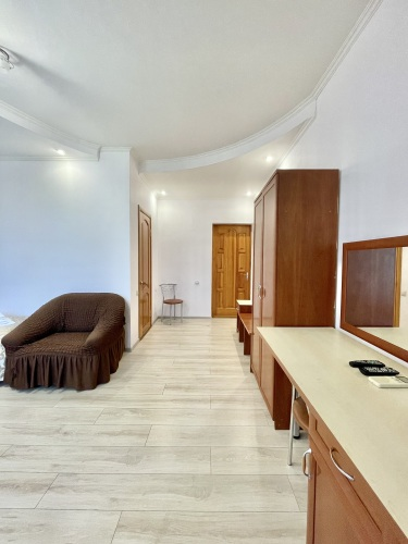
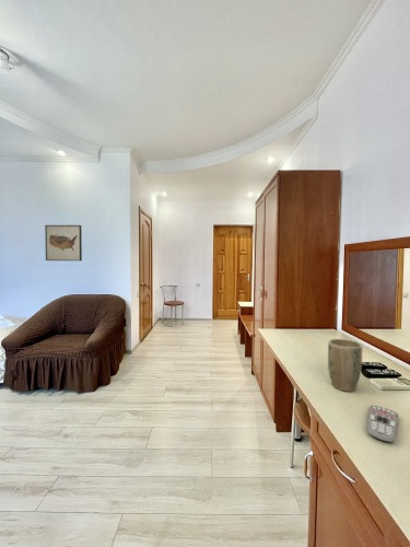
+ wall art [44,224,83,261]
+ plant pot [327,338,363,393]
+ remote control [366,404,399,444]
